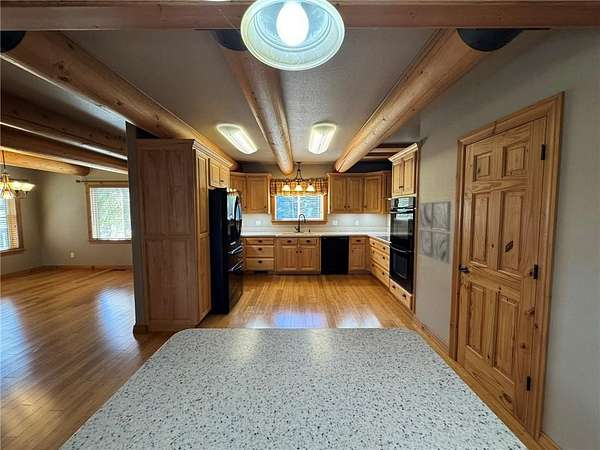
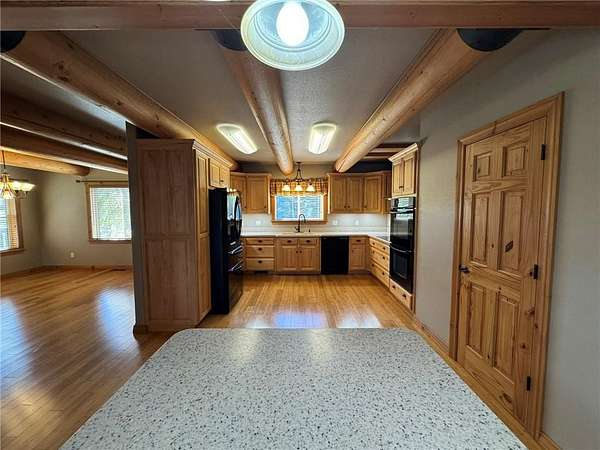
- wall art [418,200,452,264]
